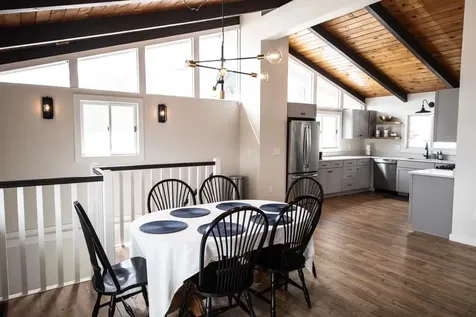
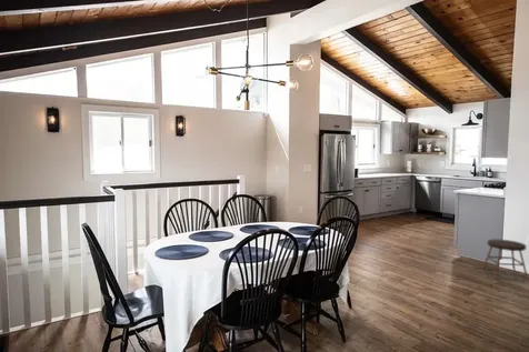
+ stool [481,238,529,281]
